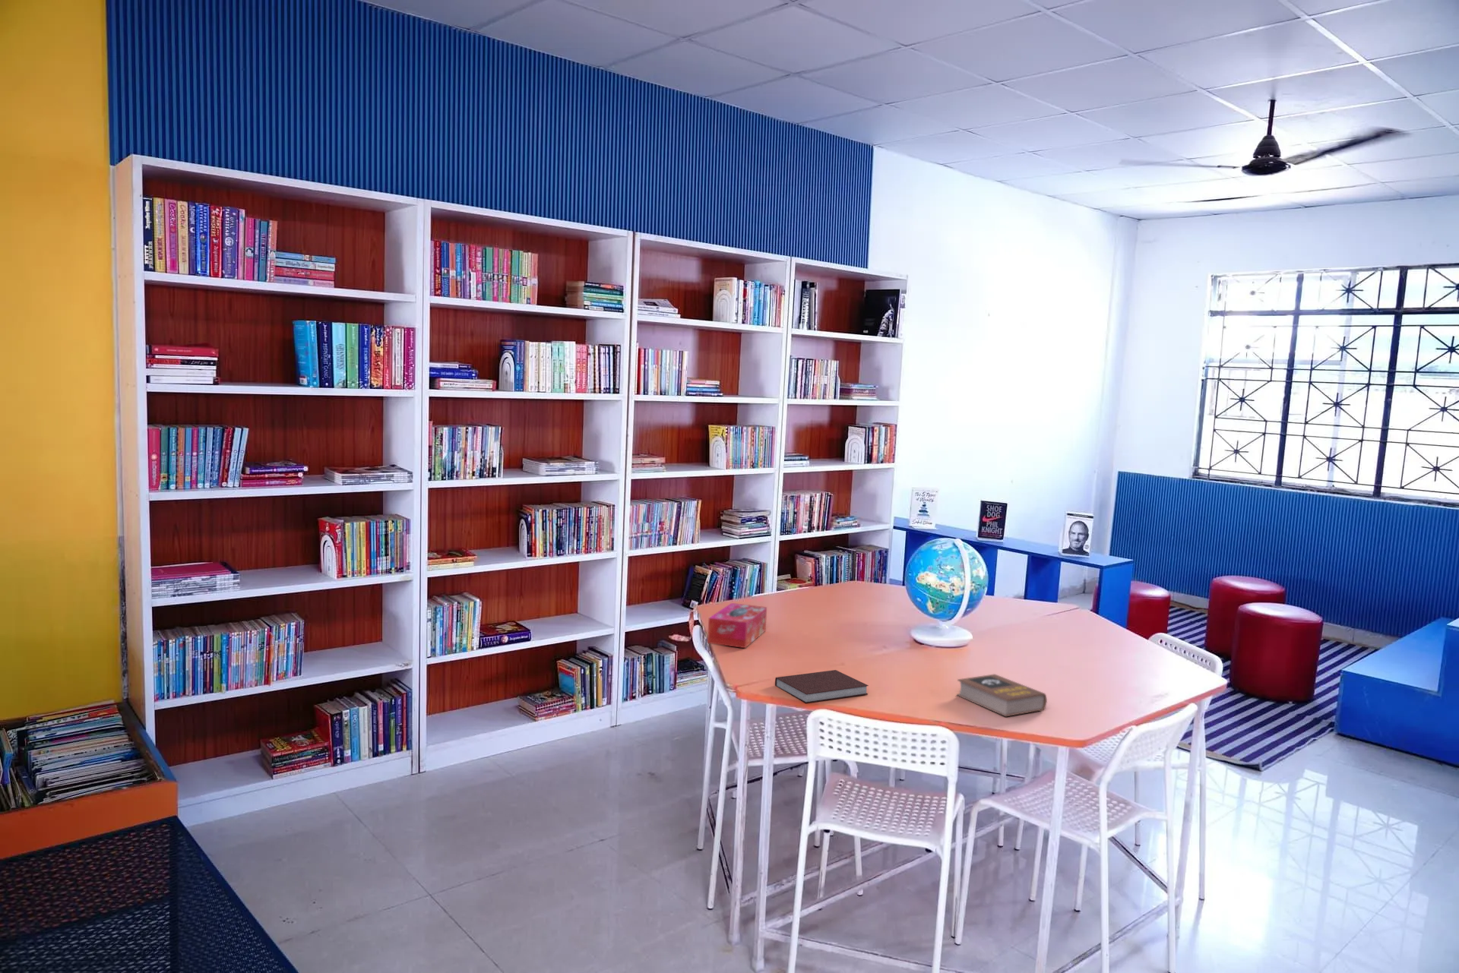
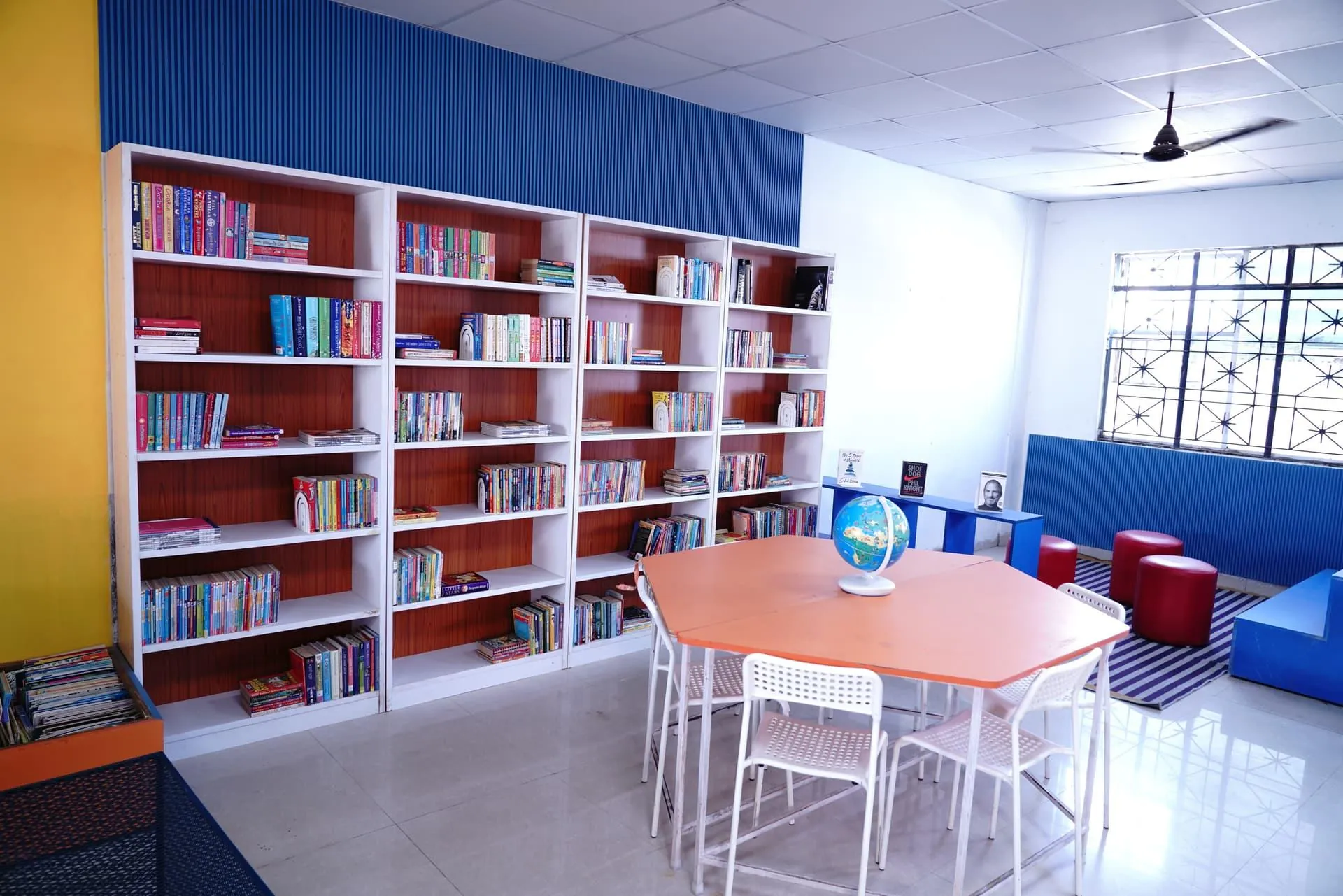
- notebook [775,669,869,704]
- book [956,673,1048,717]
- tissue box [707,603,767,648]
